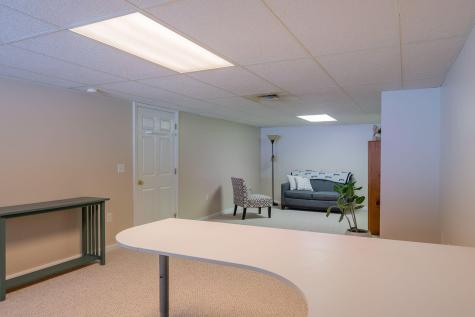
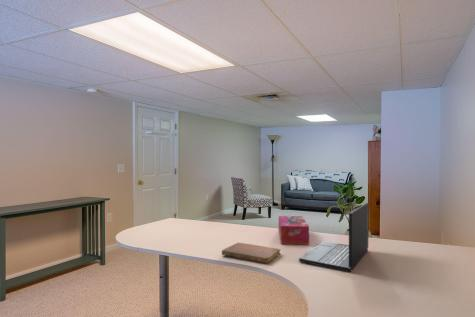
+ tissue box [278,215,310,246]
+ laptop [298,202,370,273]
+ notebook [221,242,281,264]
